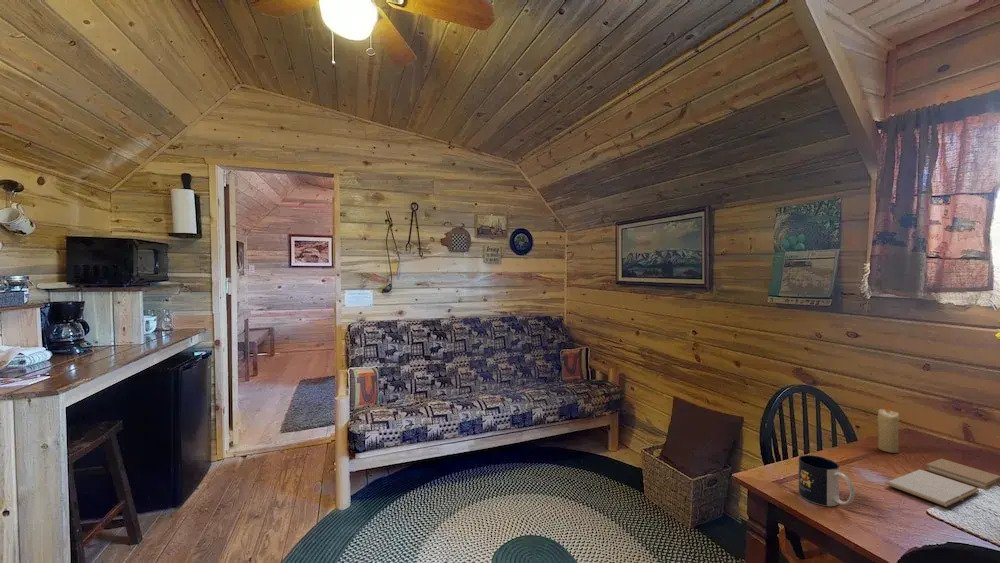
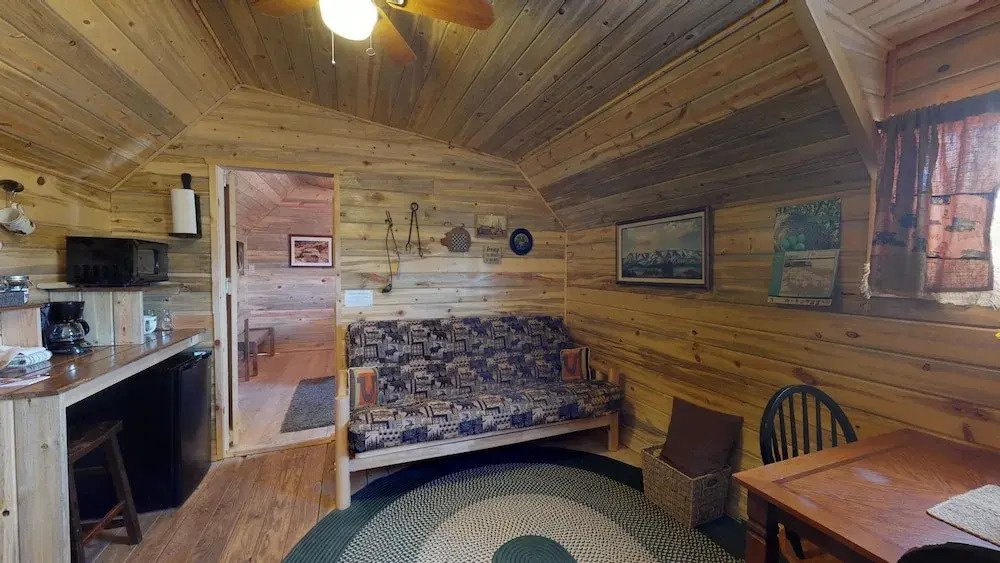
- book [885,458,1000,508]
- candle [877,402,901,454]
- mug [798,454,856,507]
